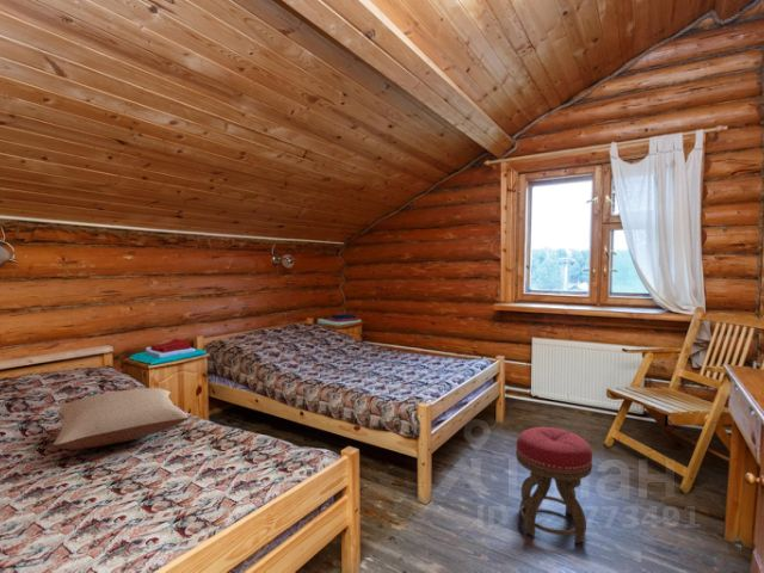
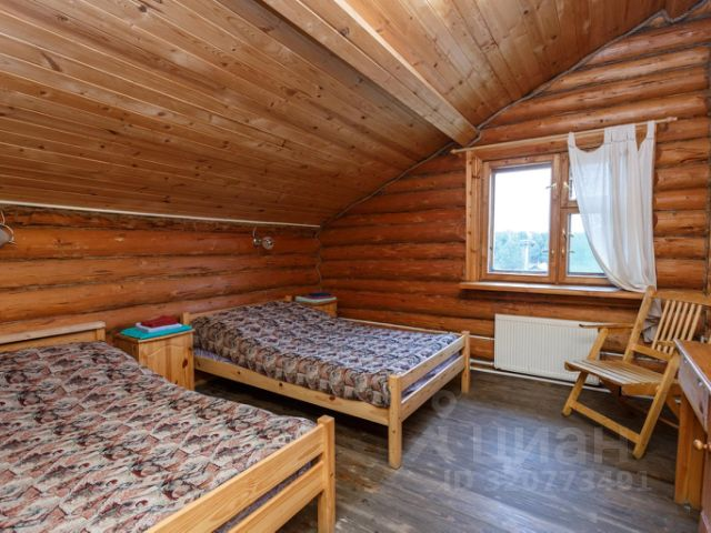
- pillow [53,387,190,450]
- stool [515,426,593,544]
